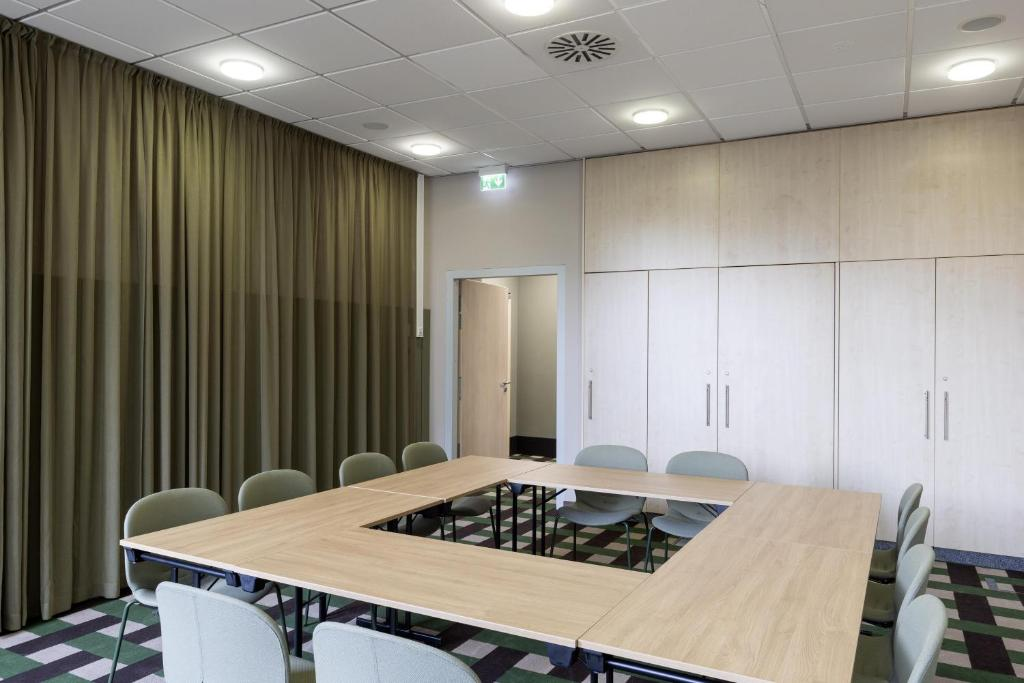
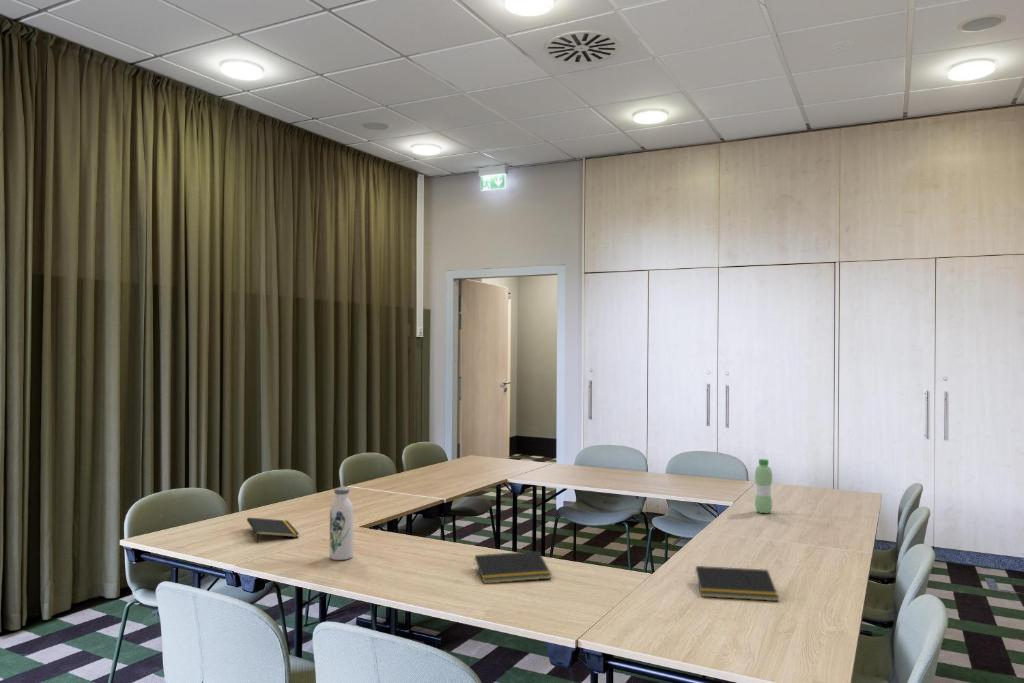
+ notepad [693,565,780,602]
+ water bottle [754,458,773,514]
+ notepad [473,550,552,585]
+ water bottle [329,486,354,561]
+ notepad [246,517,300,544]
